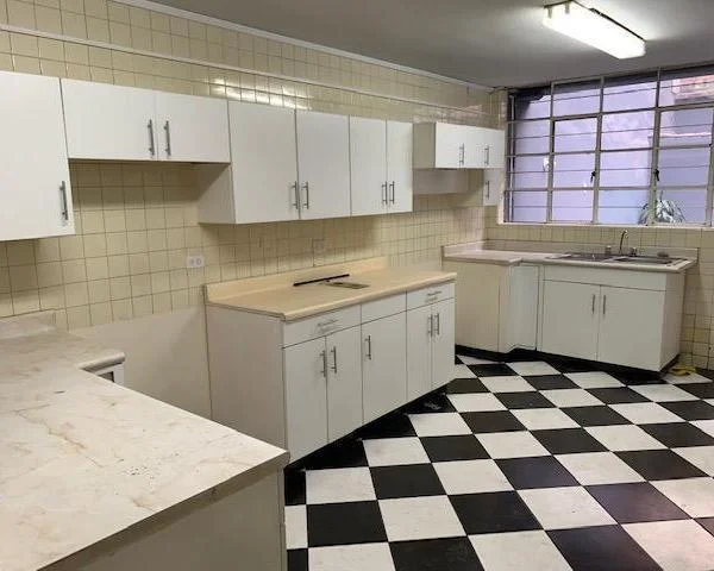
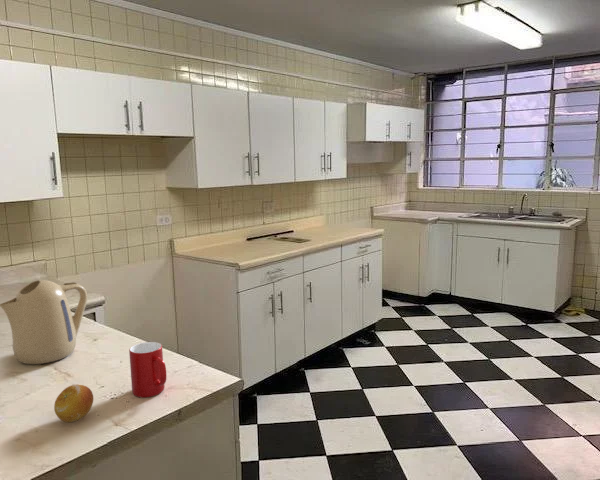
+ cup [128,341,167,398]
+ fruit [53,383,94,423]
+ kettle [0,279,88,365]
